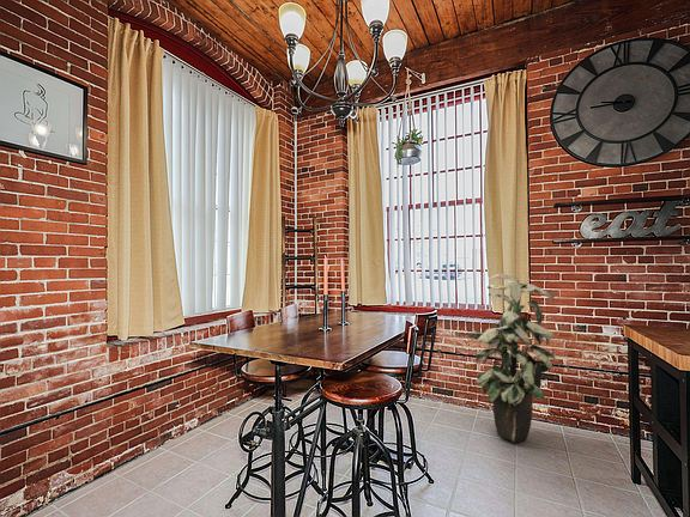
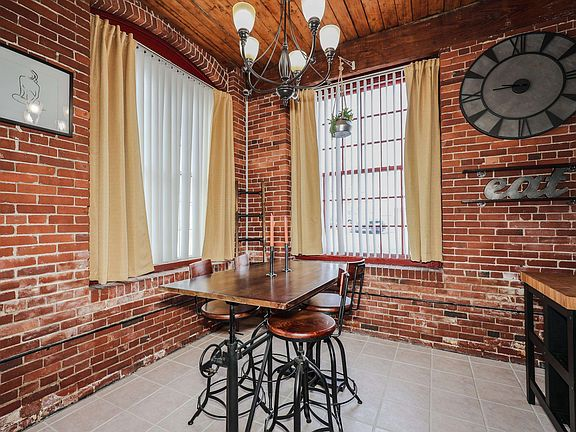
- indoor plant [466,273,557,444]
